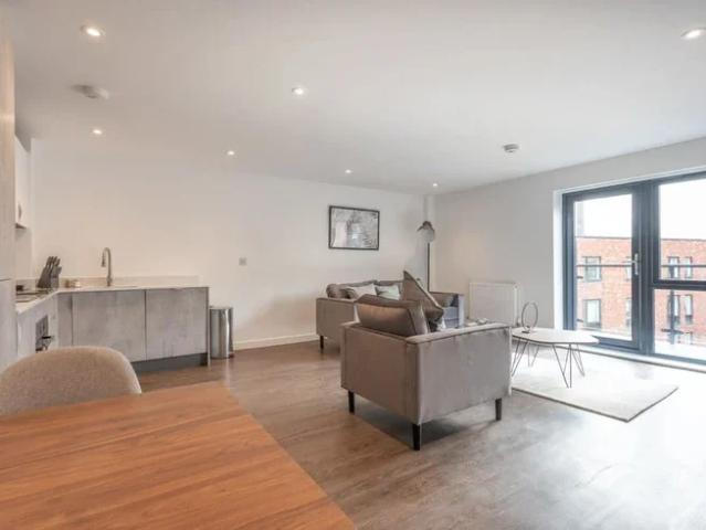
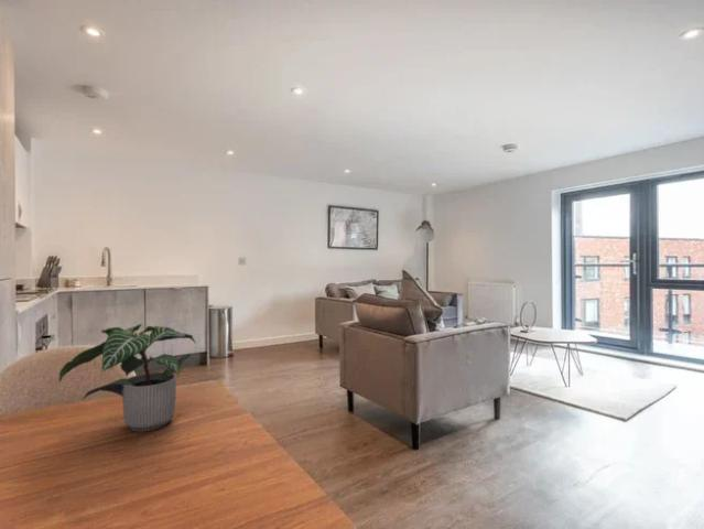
+ potted plant [58,323,197,432]
